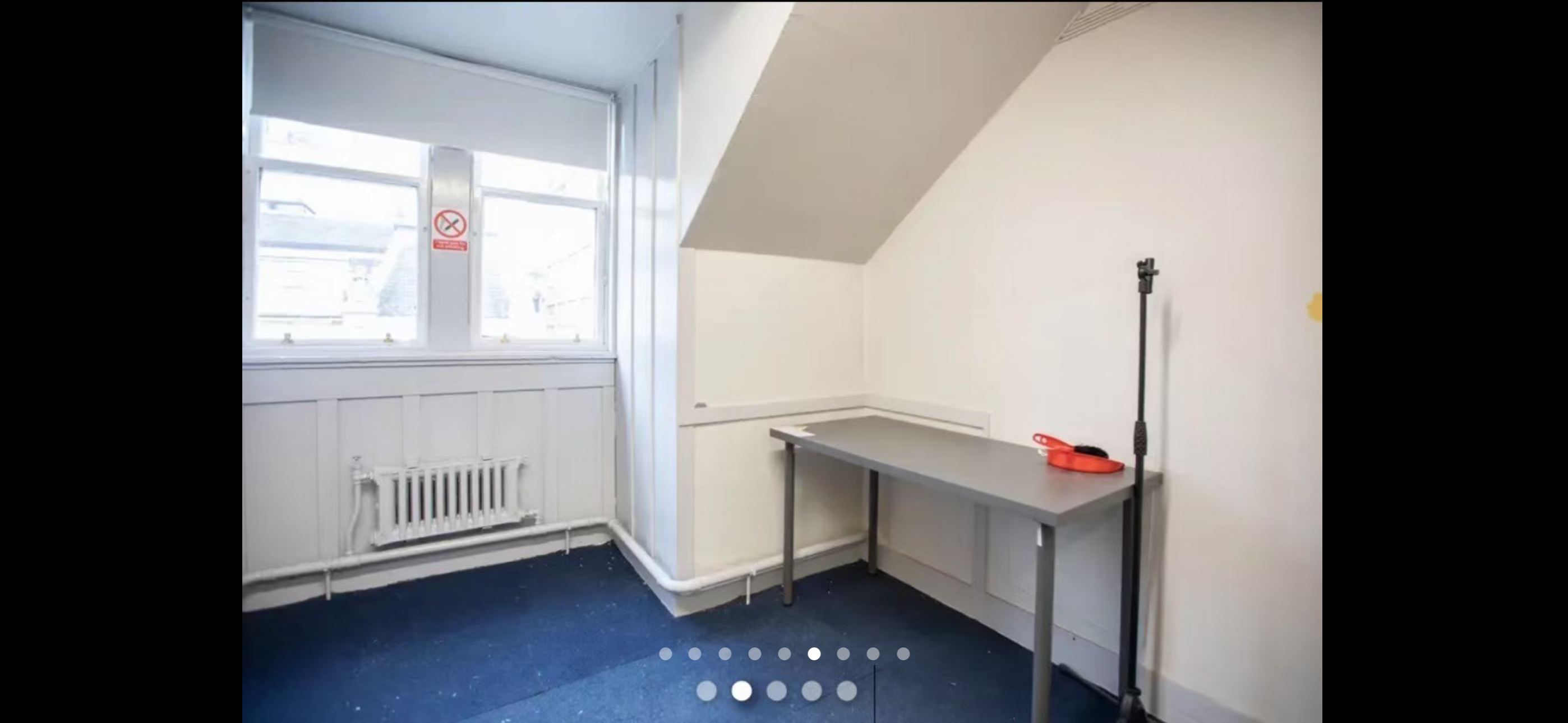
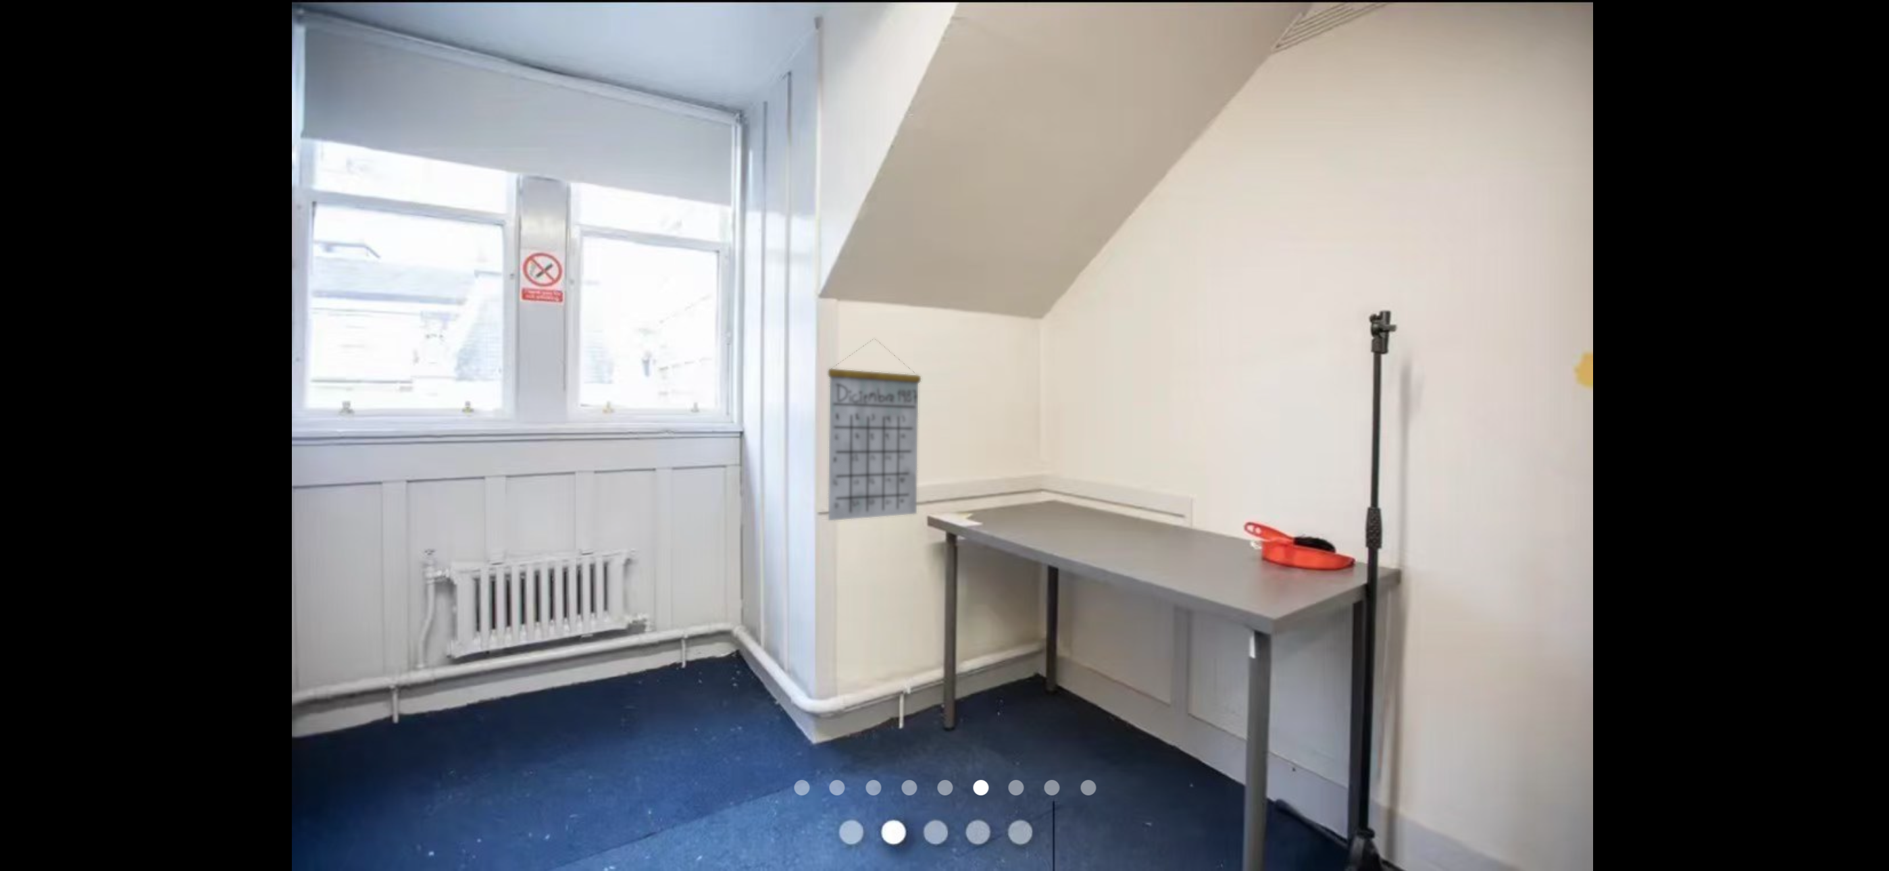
+ calendar [828,337,922,522]
